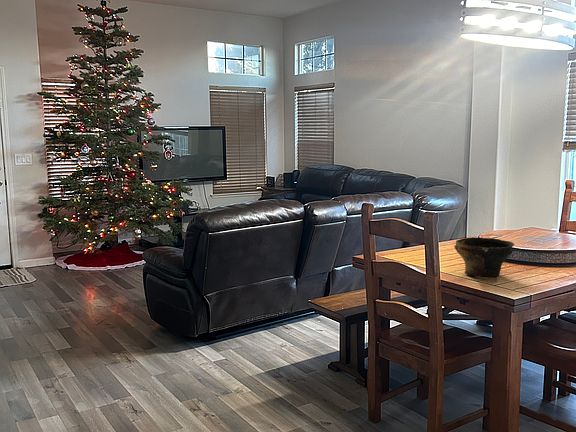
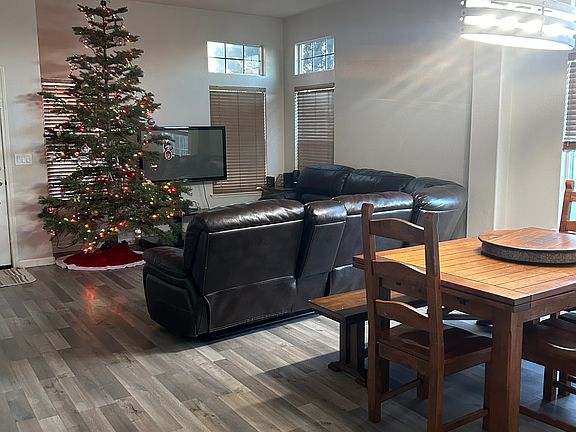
- bowl [453,237,516,279]
